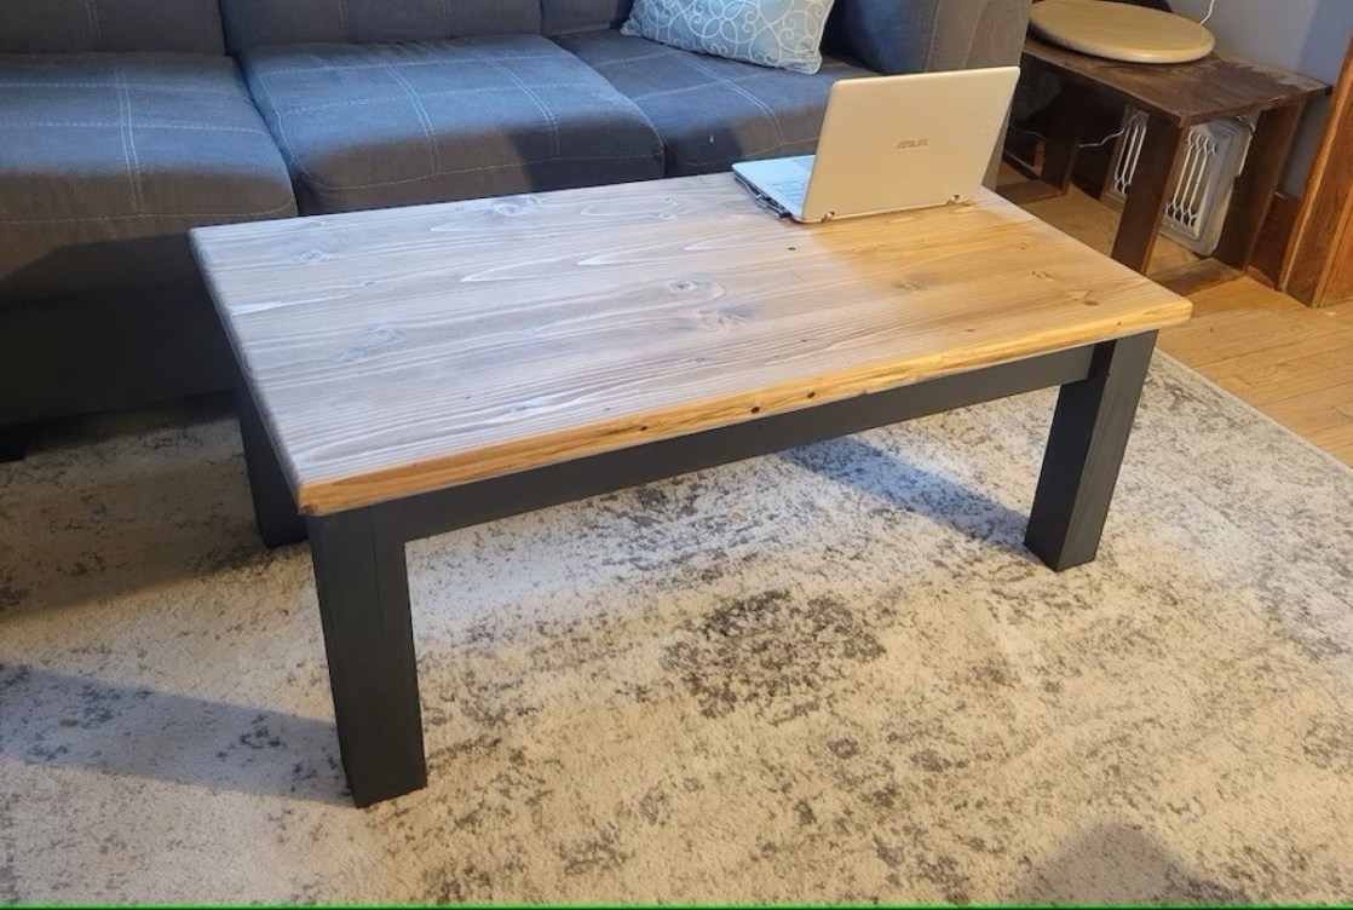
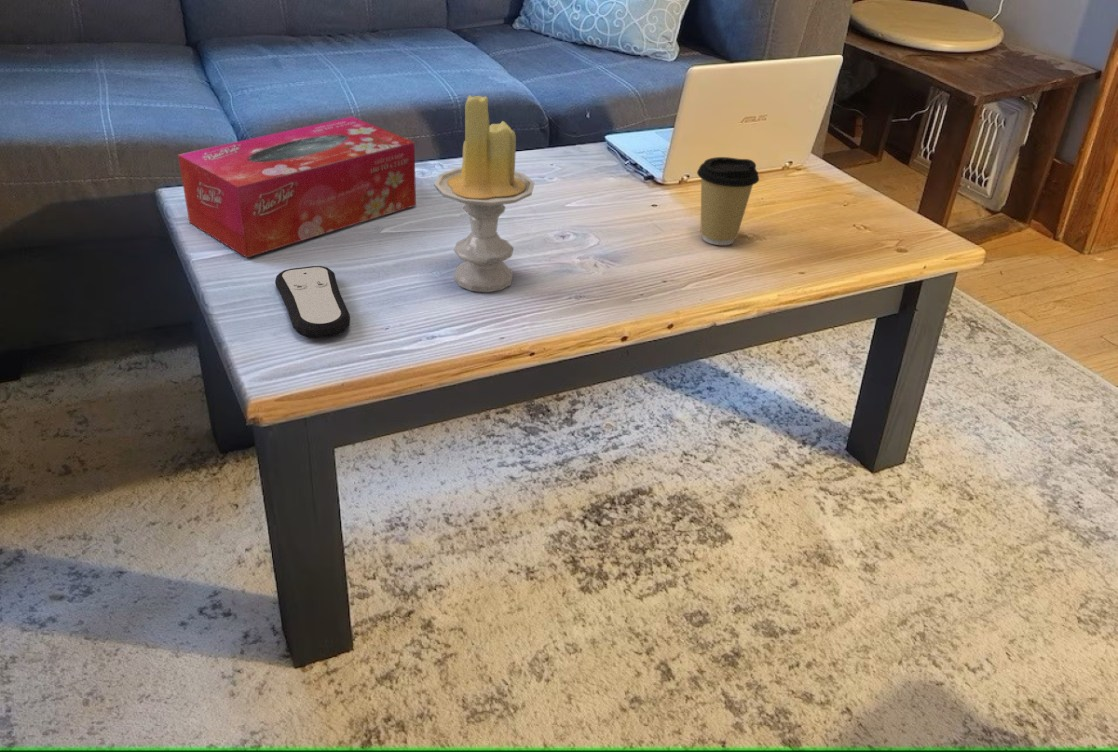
+ coffee cup [696,156,760,246]
+ tissue box [177,116,417,259]
+ remote control [274,265,351,340]
+ candle [433,94,535,293]
